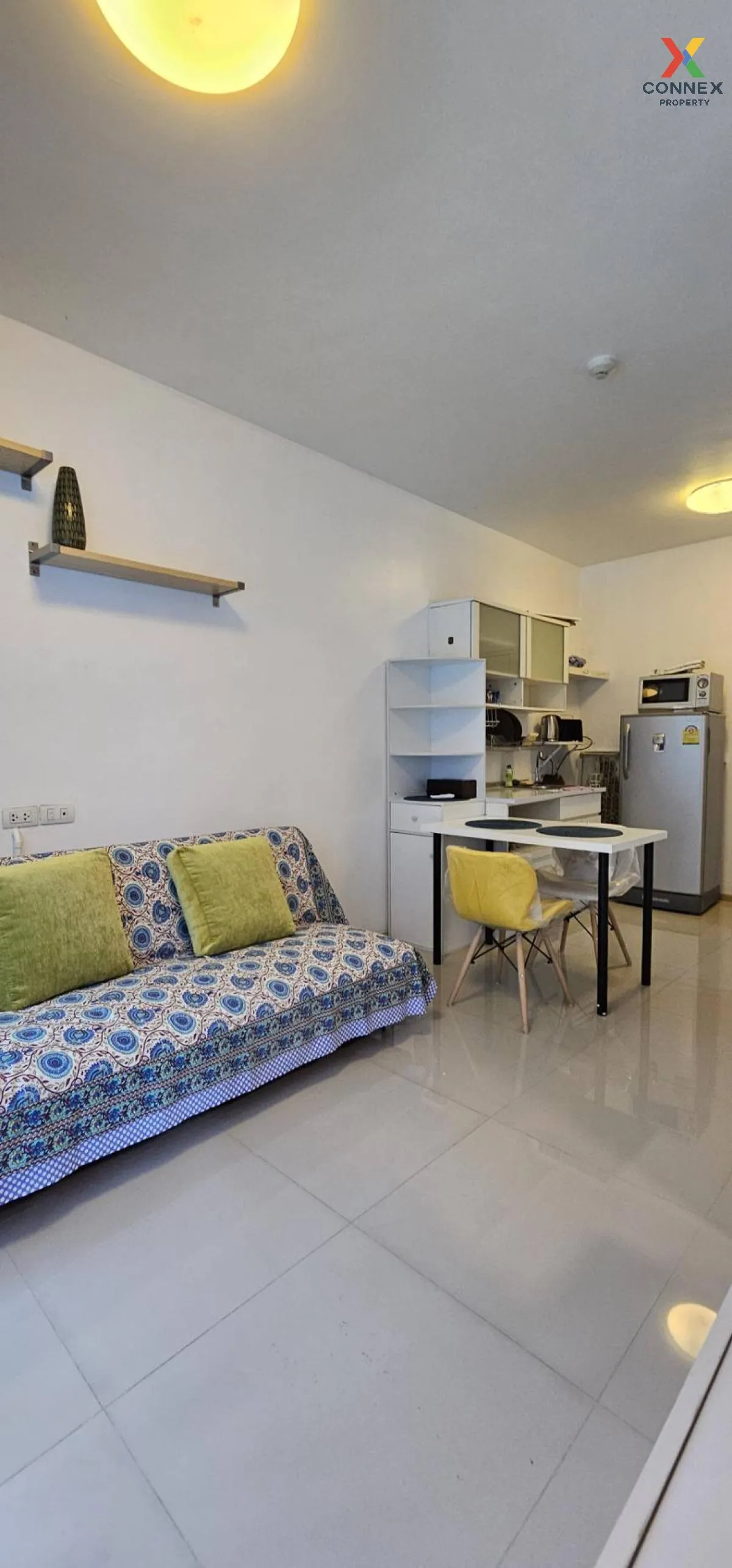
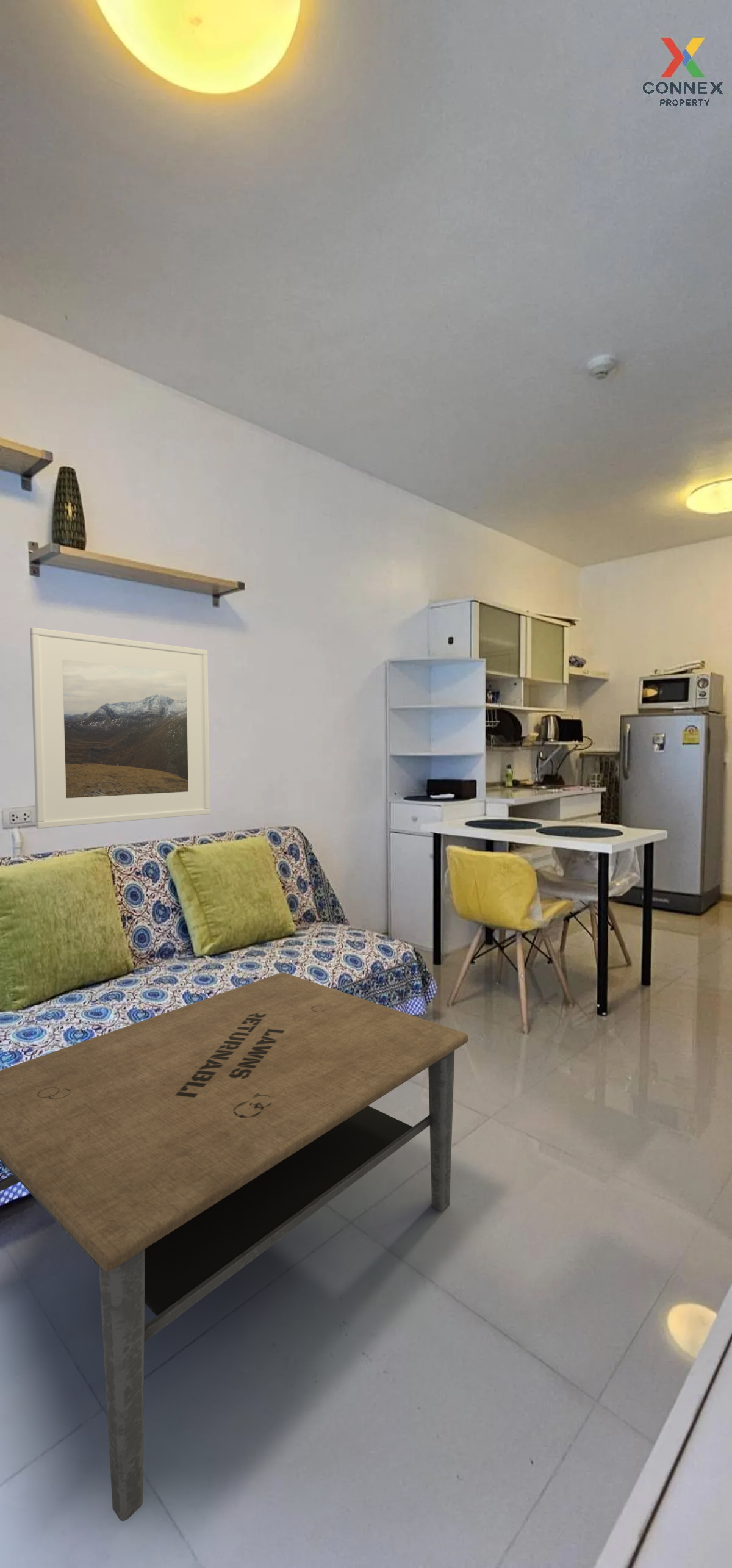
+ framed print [29,627,210,829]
+ coffee table [0,971,468,1522]
